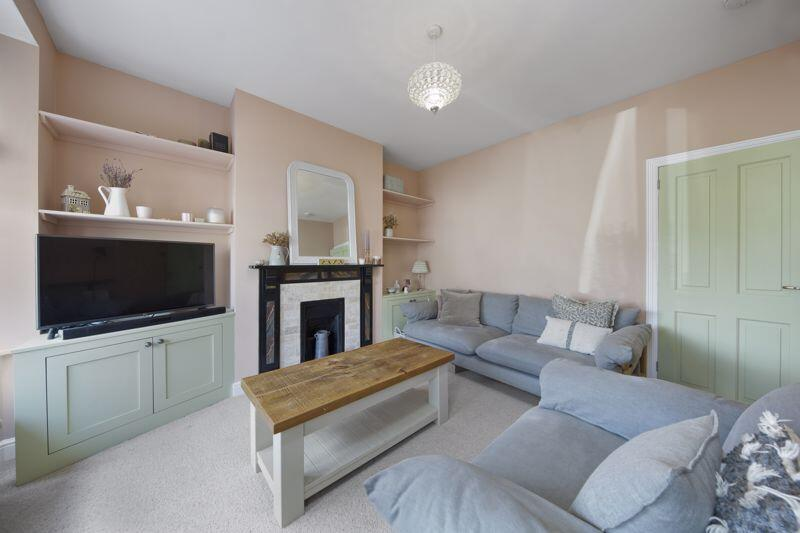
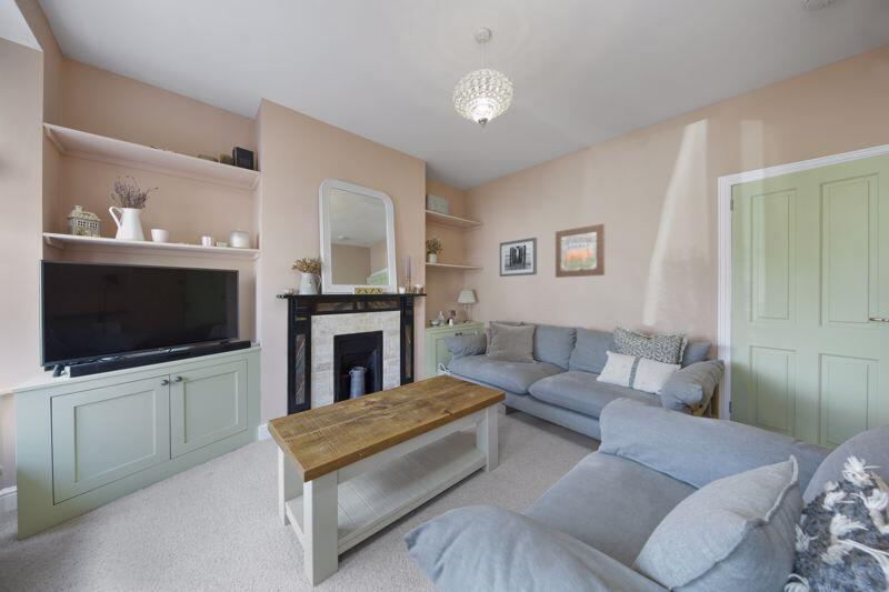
+ wall art [499,237,538,278]
+ wall art [555,223,606,279]
